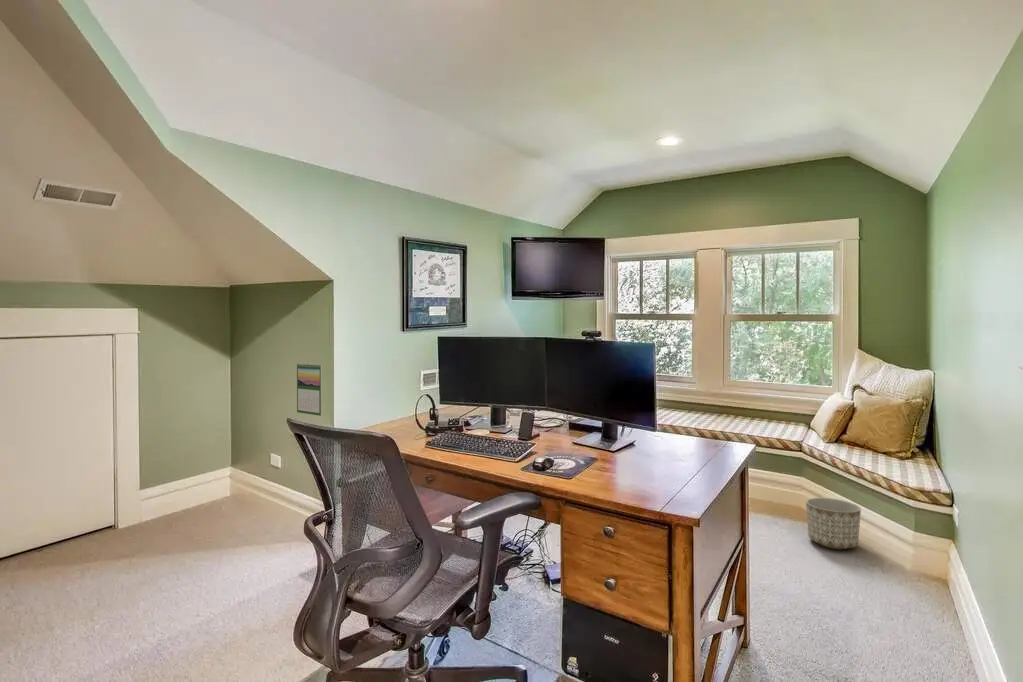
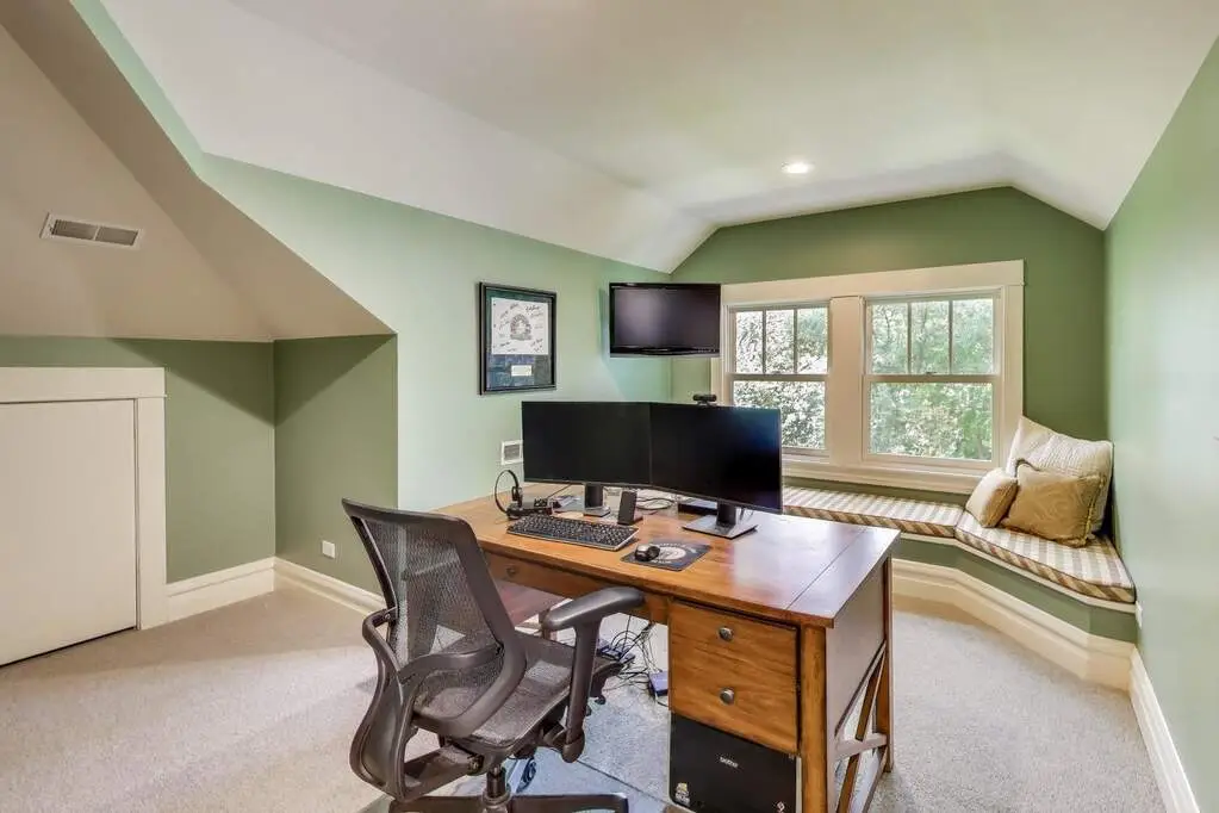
- calendar [296,361,323,417]
- planter [805,497,862,550]
